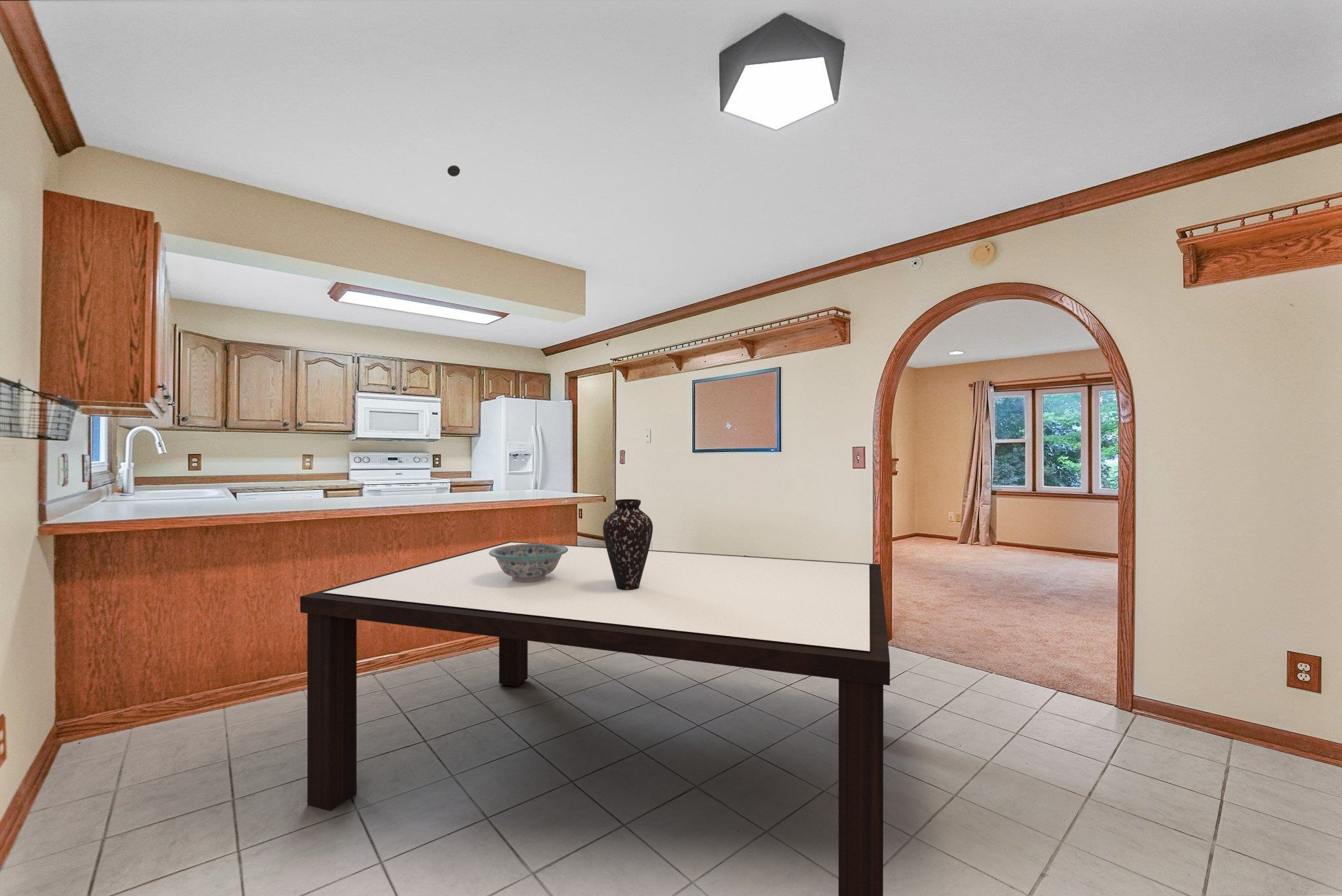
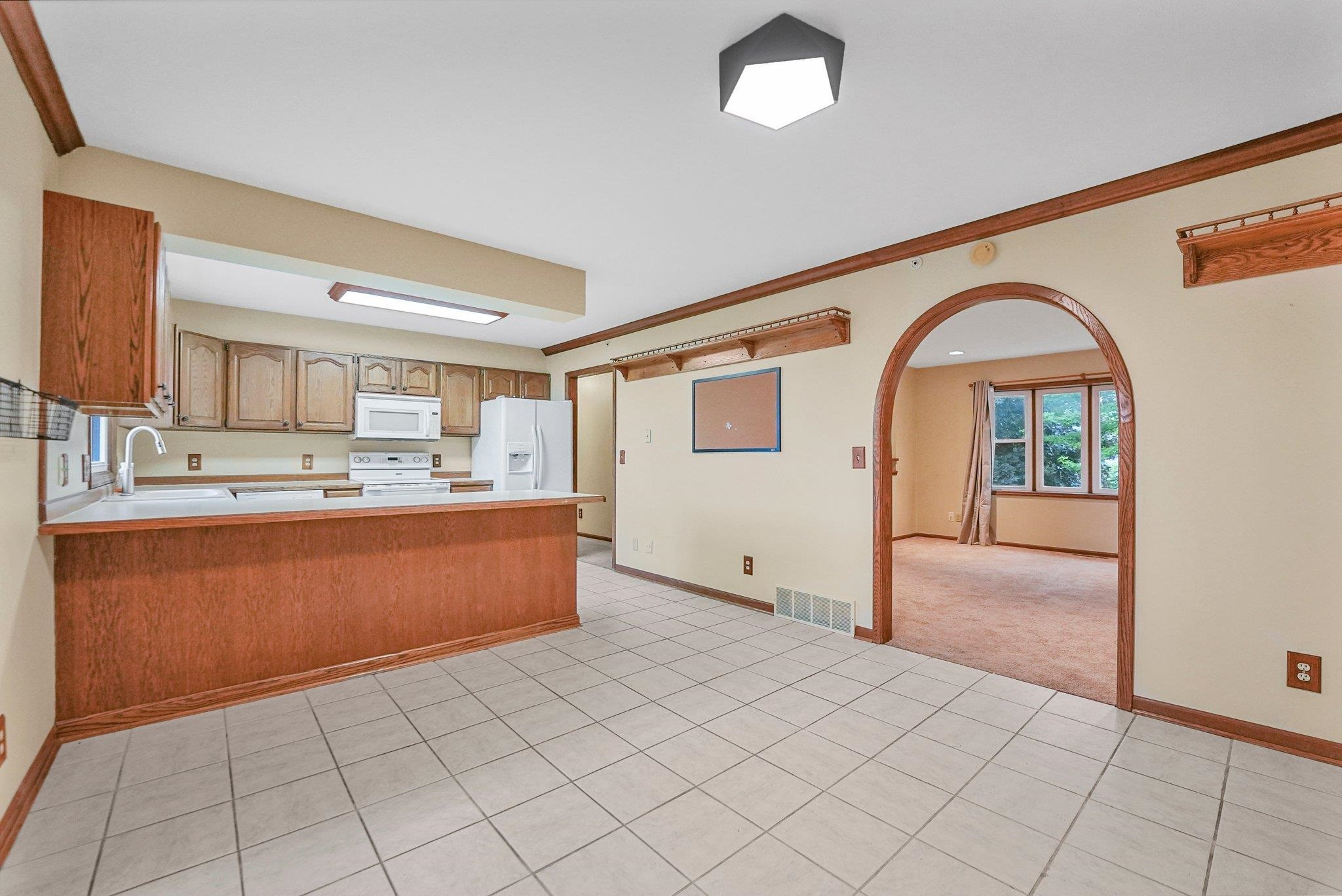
- dining table [299,541,891,896]
- decorative bowl [489,543,568,583]
- vase [602,498,653,590]
- smoke detector [447,164,461,177]
